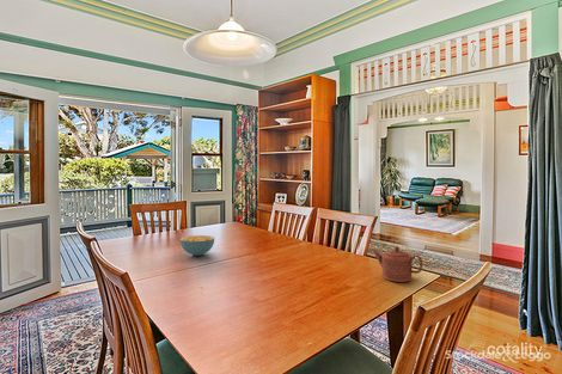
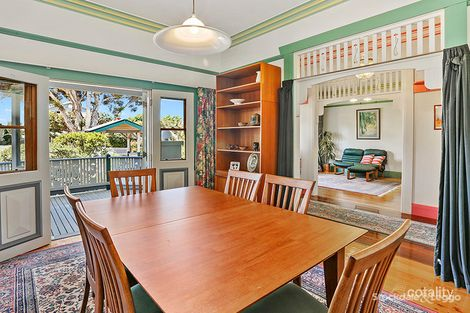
- teapot [371,245,423,283]
- cereal bowl [179,234,215,257]
